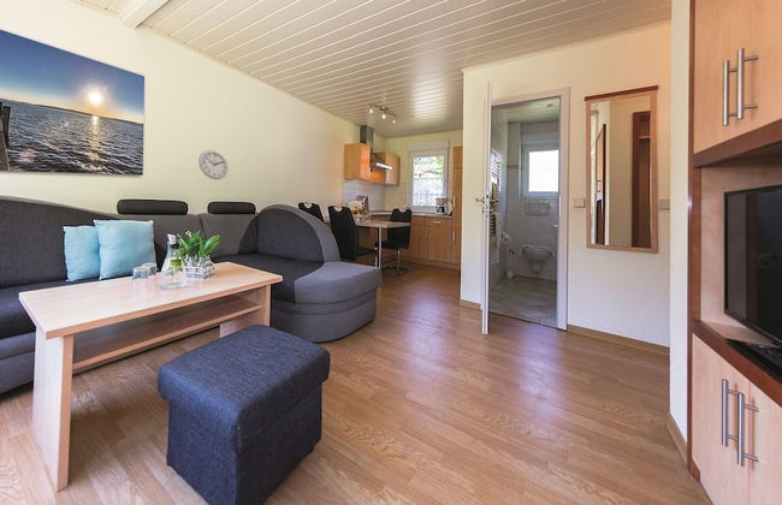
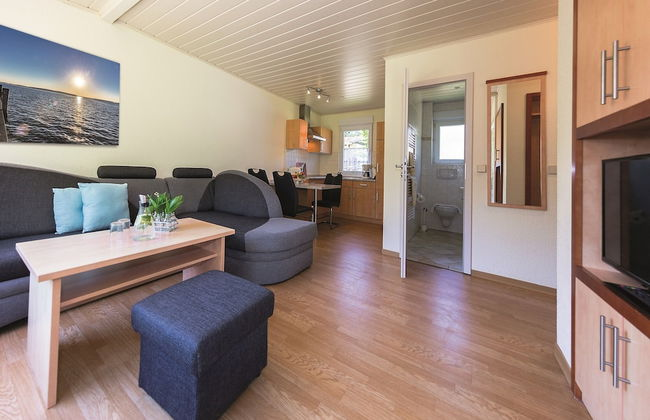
- wall clock [197,149,230,180]
